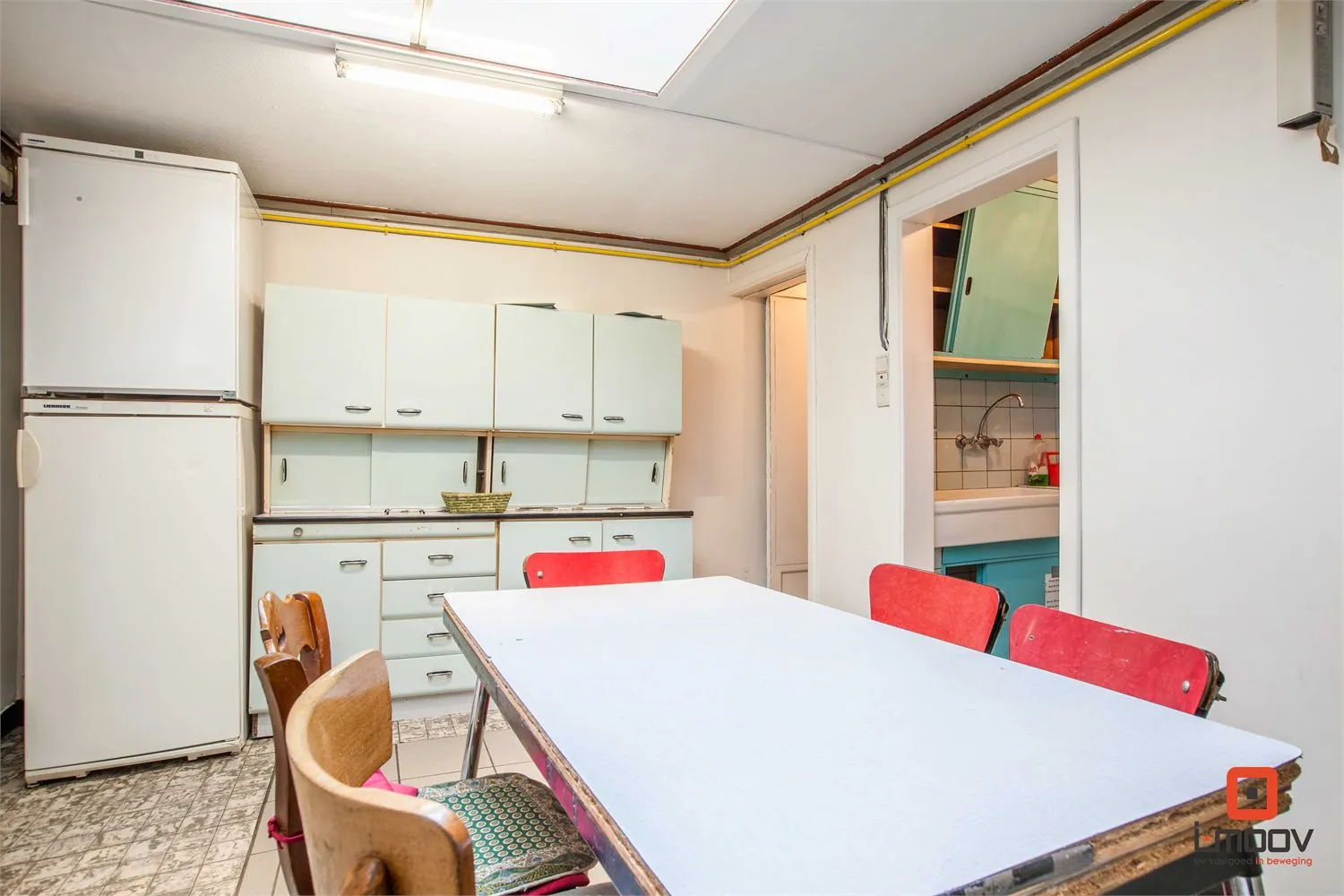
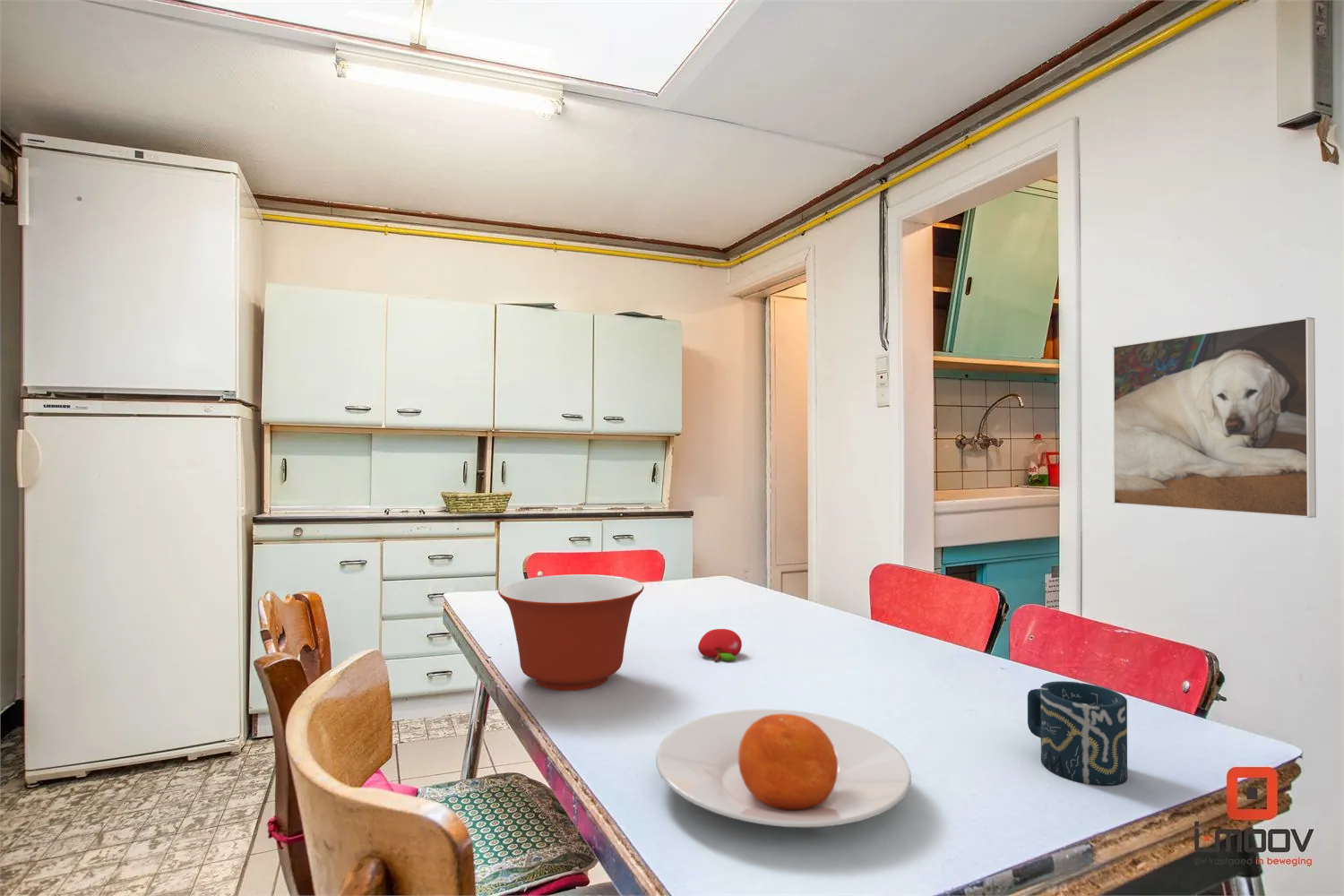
+ fruit [697,628,743,663]
+ cup [1027,680,1128,787]
+ plate [655,708,912,828]
+ mixing bowl [497,573,645,692]
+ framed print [1112,316,1317,519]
